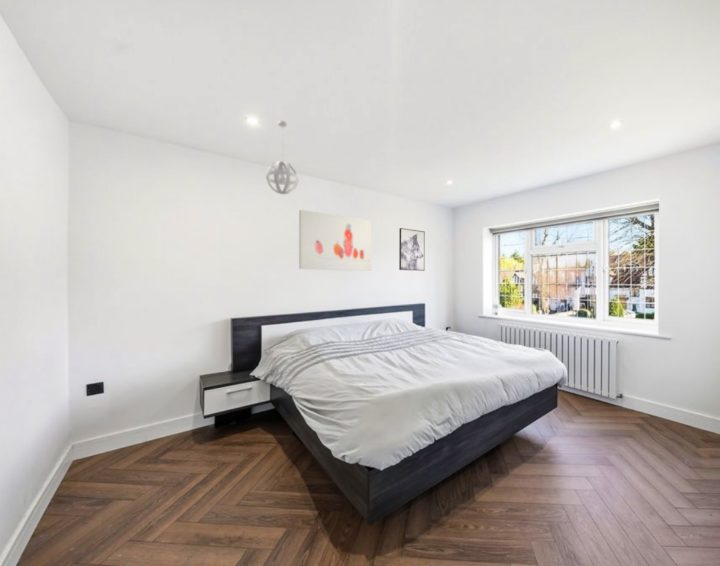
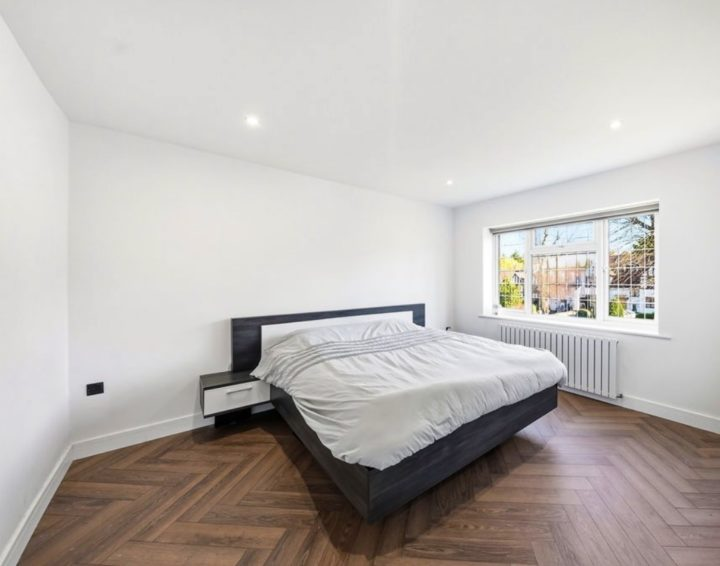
- pendant light [265,120,300,195]
- wall art [298,209,372,272]
- wall art [398,227,426,272]
